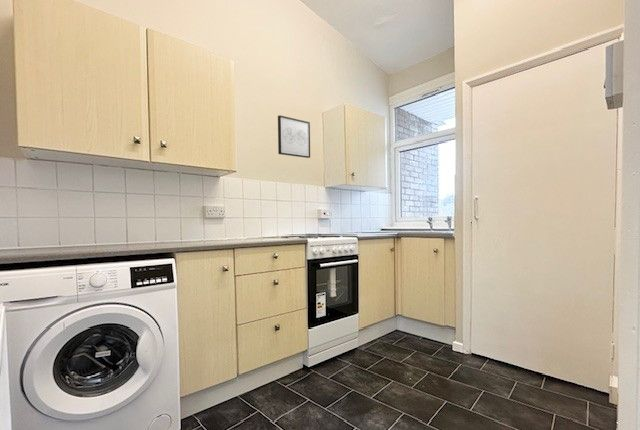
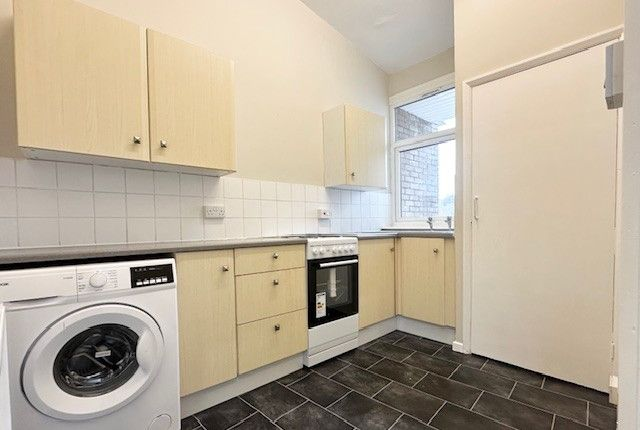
- wall art [277,114,311,159]
